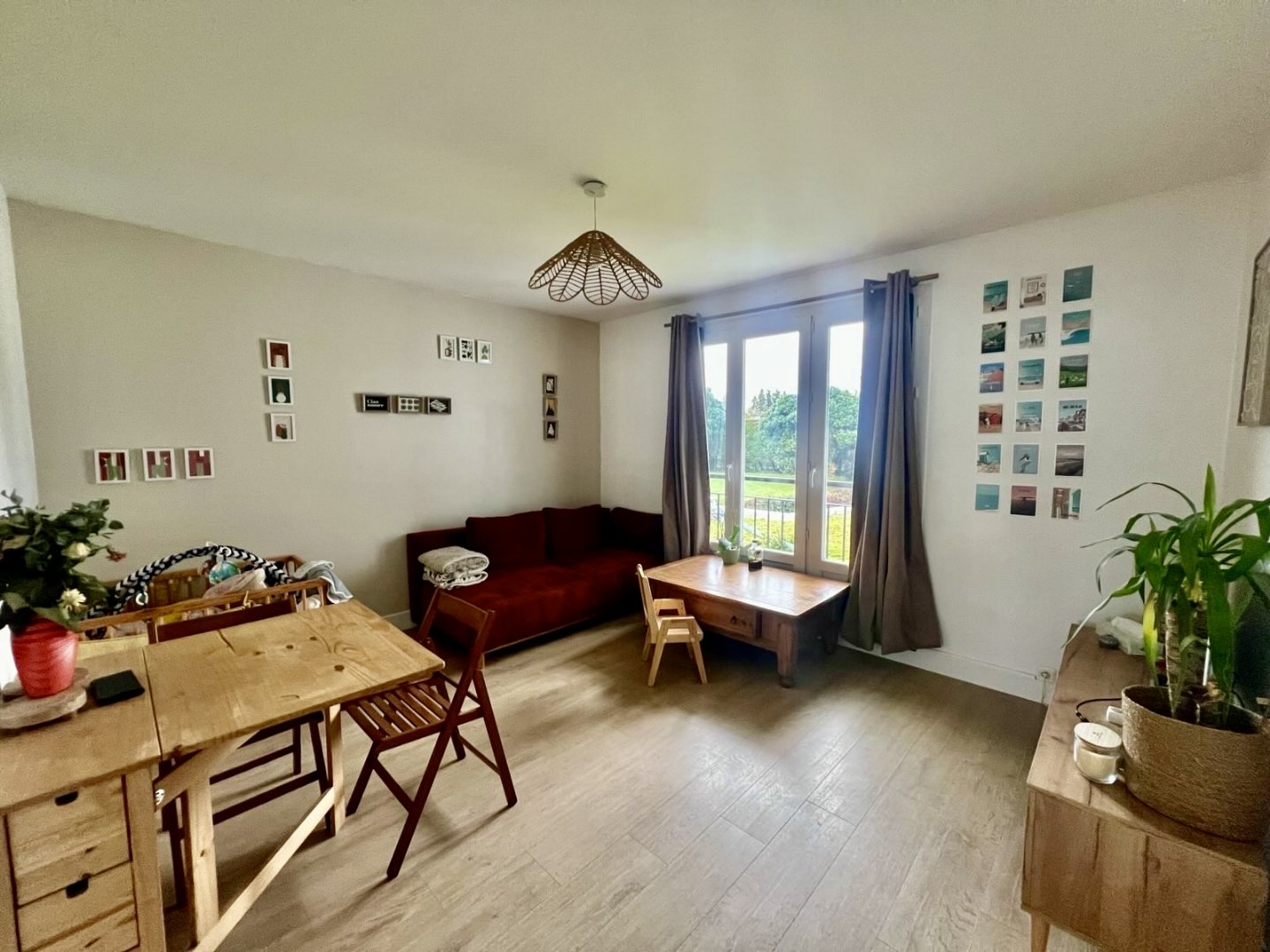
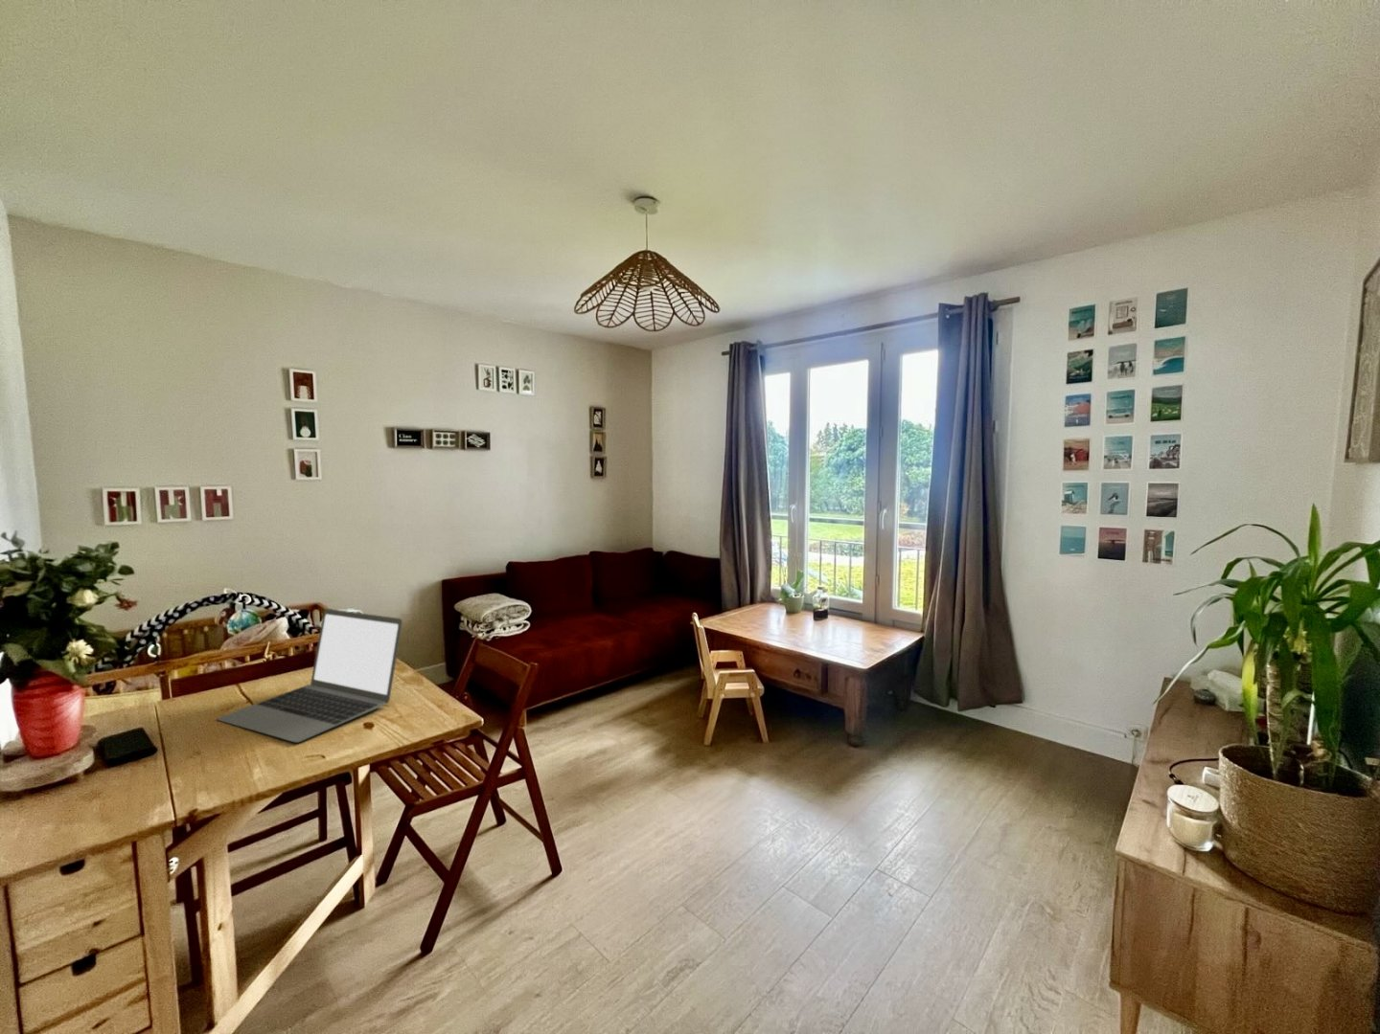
+ laptop [215,608,403,744]
